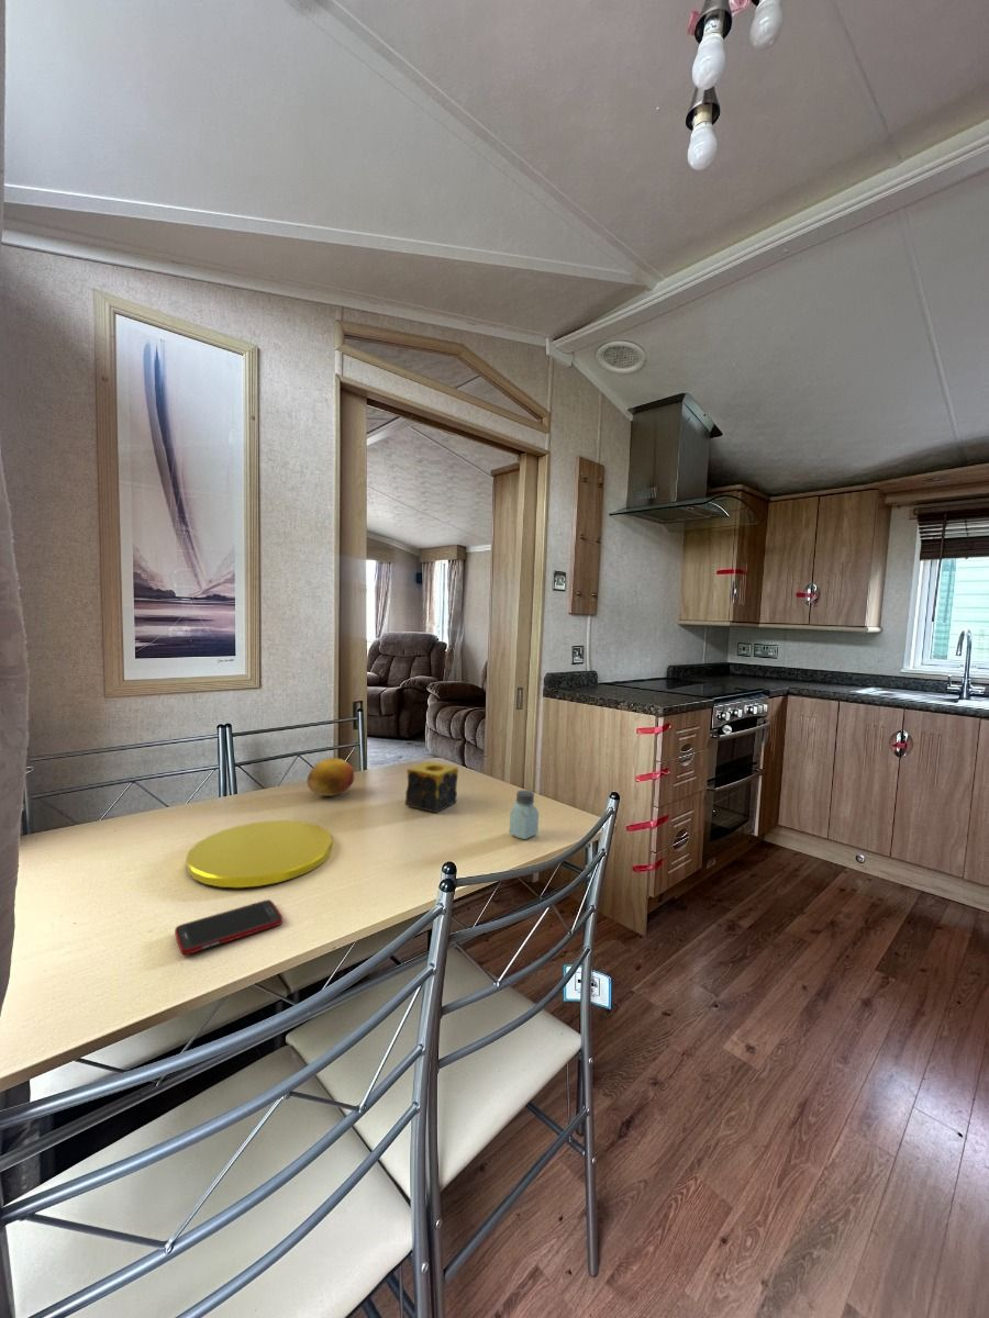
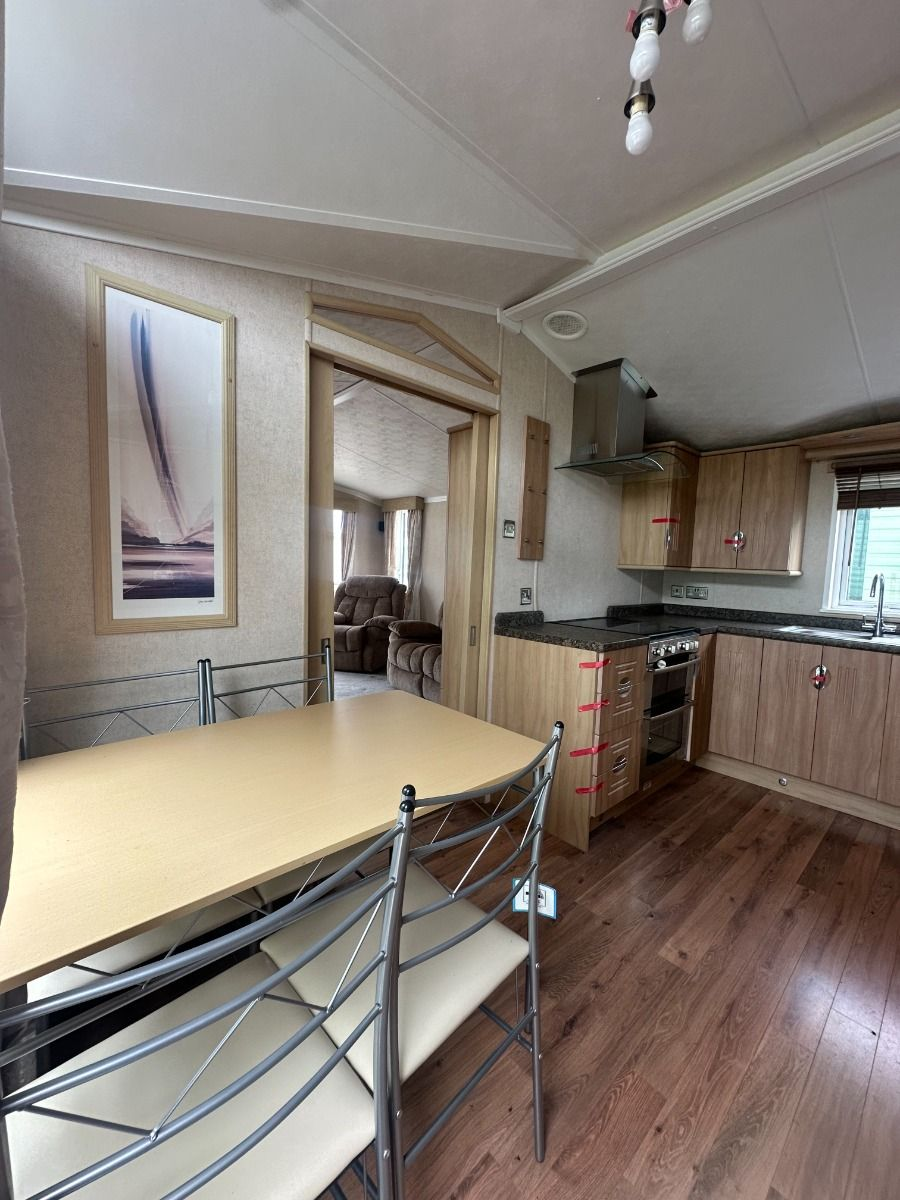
- cell phone [174,898,284,956]
- fruit [307,757,355,797]
- saltshaker [509,789,540,840]
- candle [404,760,459,814]
- plate [185,819,334,889]
